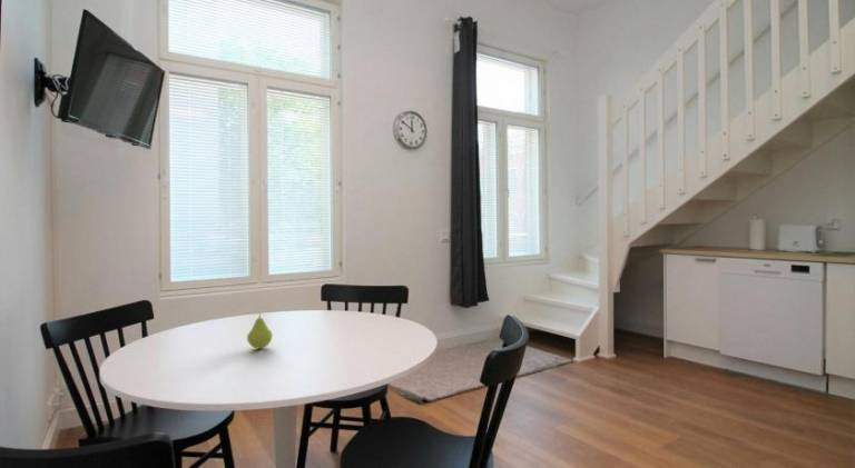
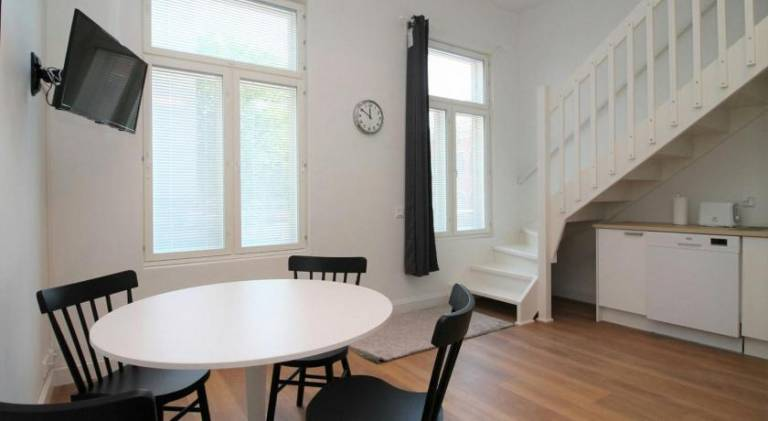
- fruit [246,312,274,349]
